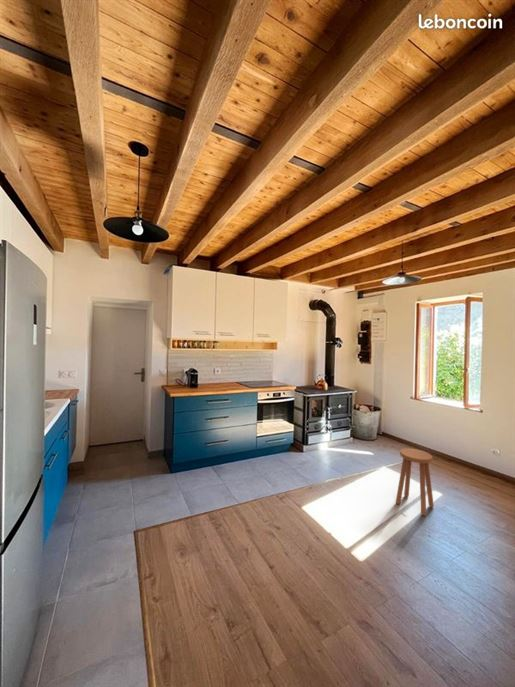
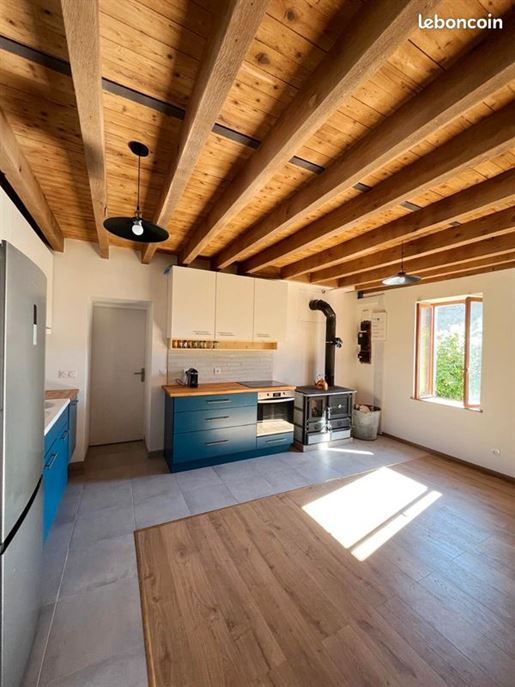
- stool [395,448,435,517]
